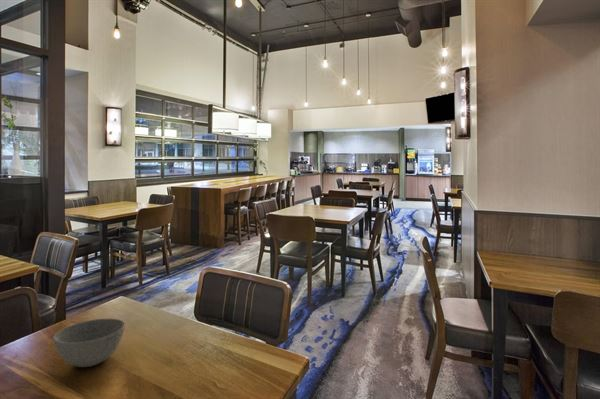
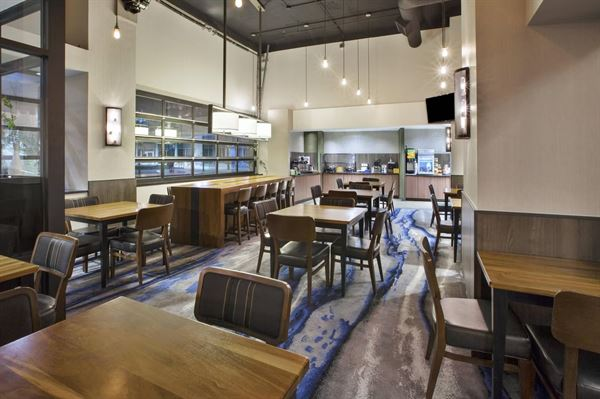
- bowl [52,318,126,368]
